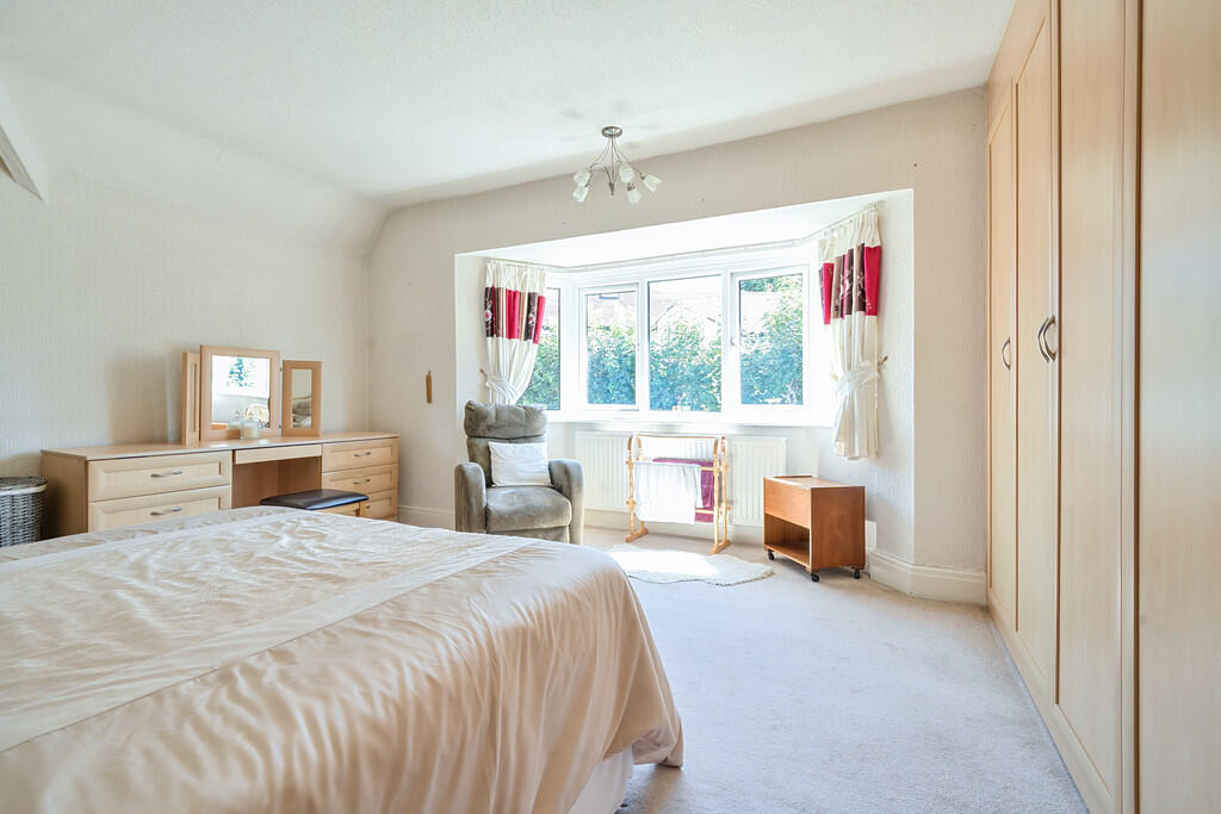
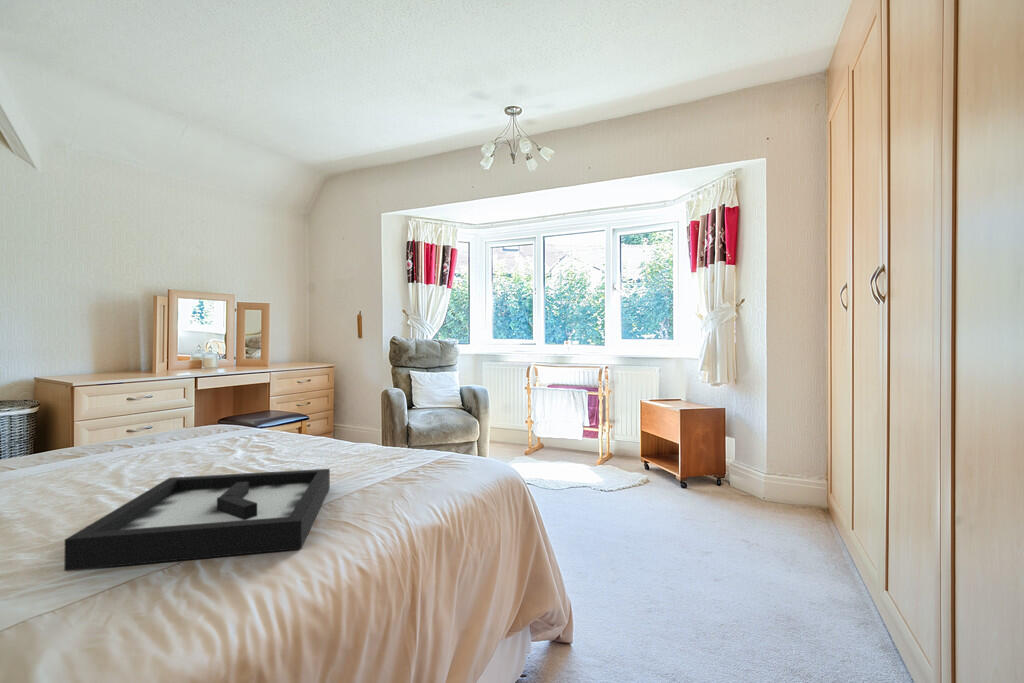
+ decorative tray [63,468,331,572]
